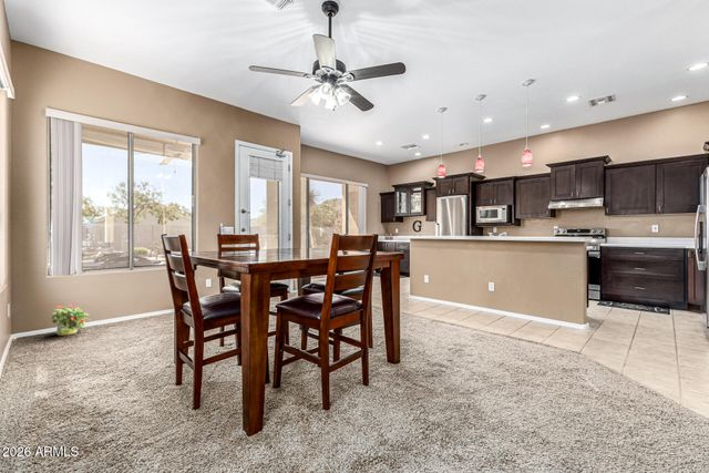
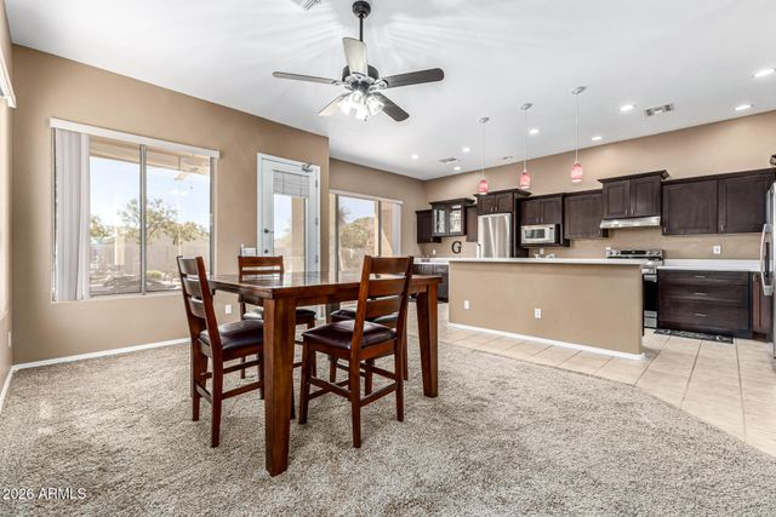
- potted plant [50,301,92,337]
